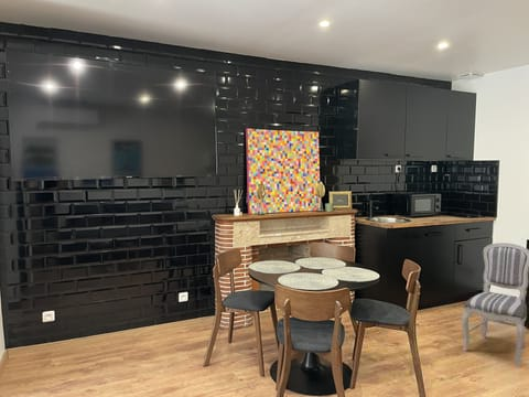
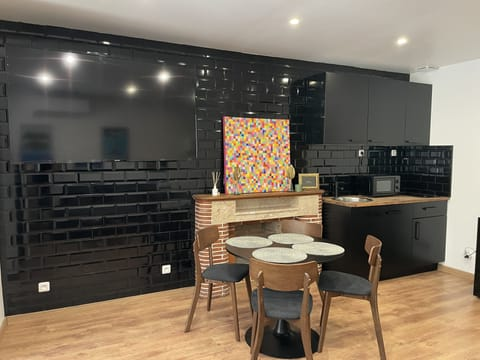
- dining chair [461,242,529,368]
